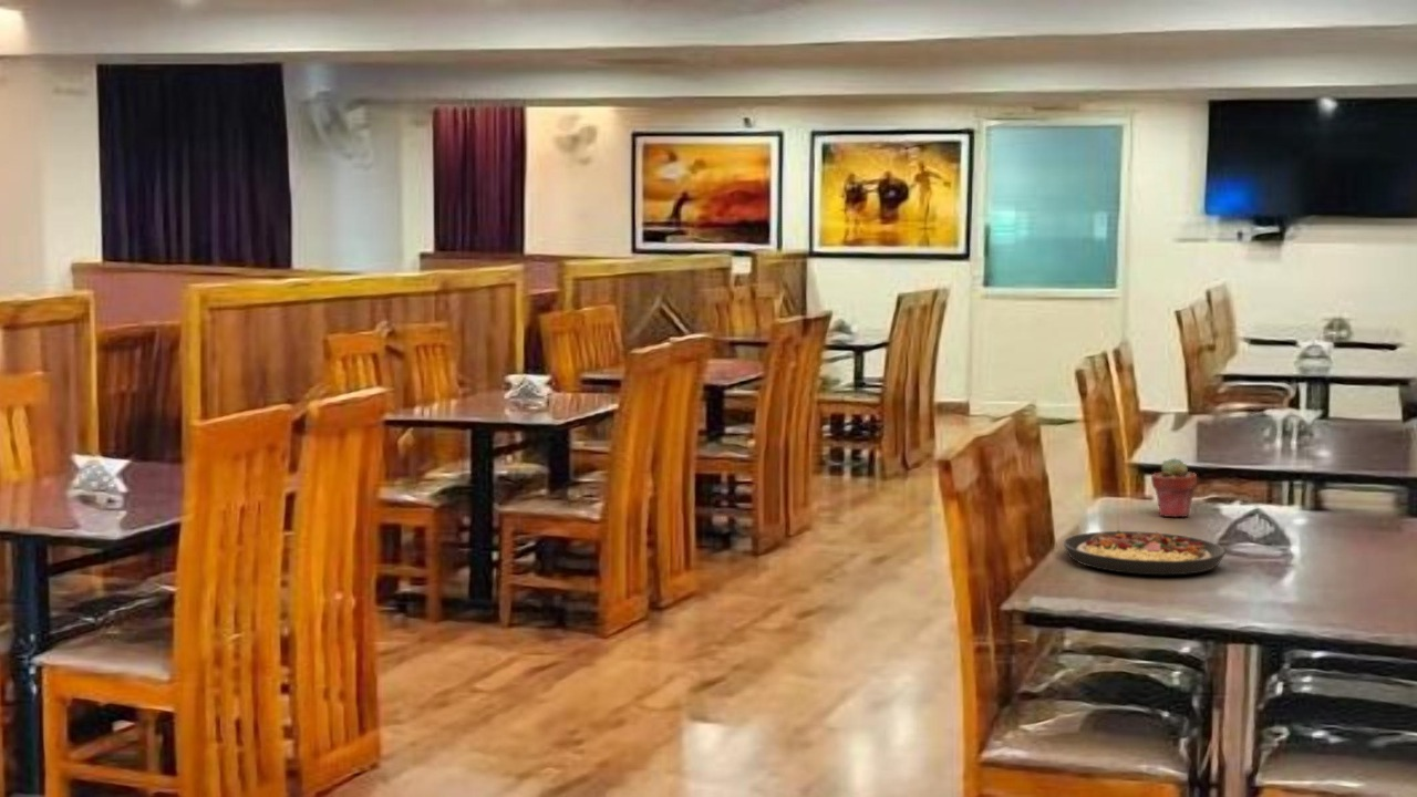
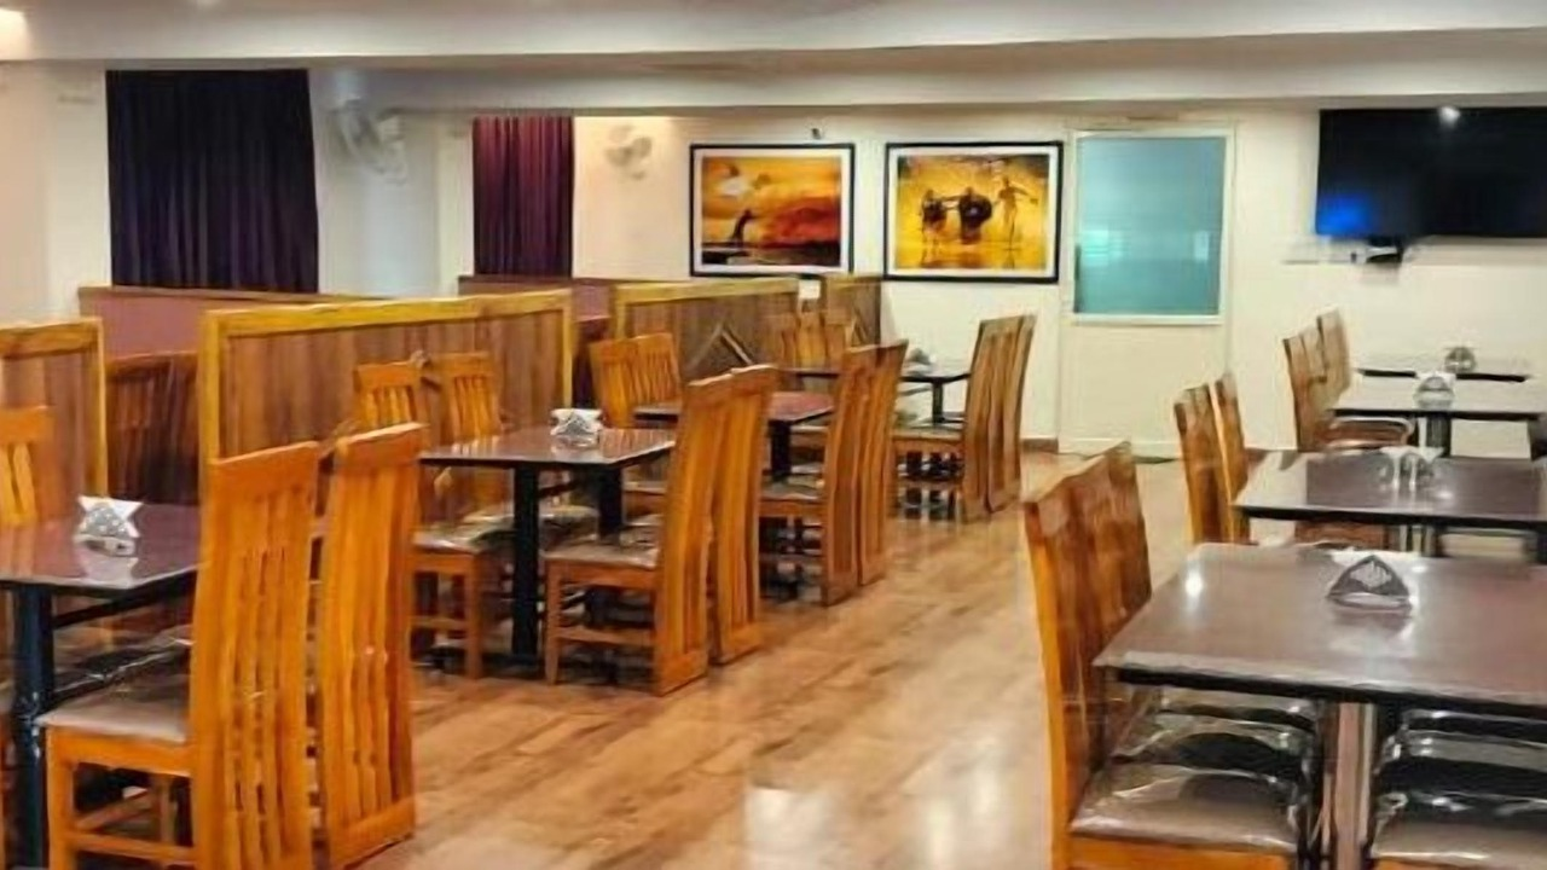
- plate [1063,529,1227,576]
- potted succulent [1150,457,1198,518]
